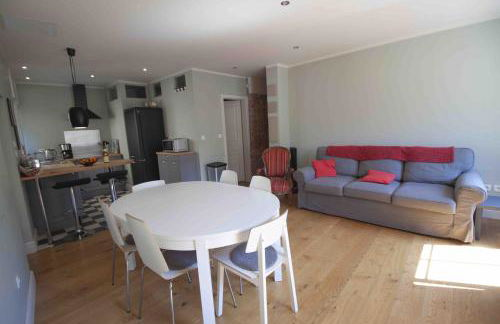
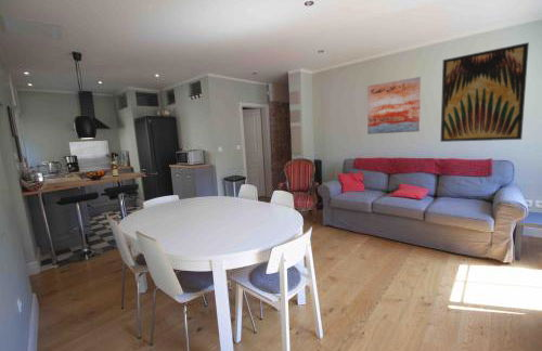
+ wall art [366,76,422,135]
+ wall art [439,41,530,143]
